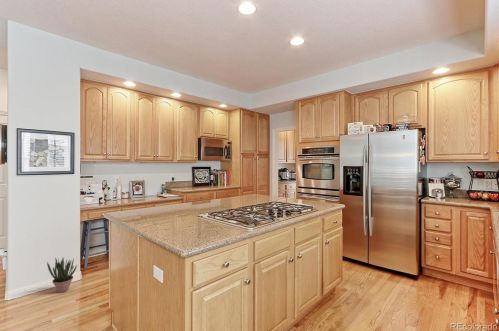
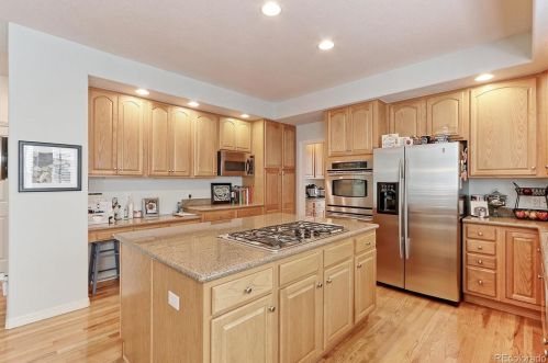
- potted plant [46,256,78,294]
